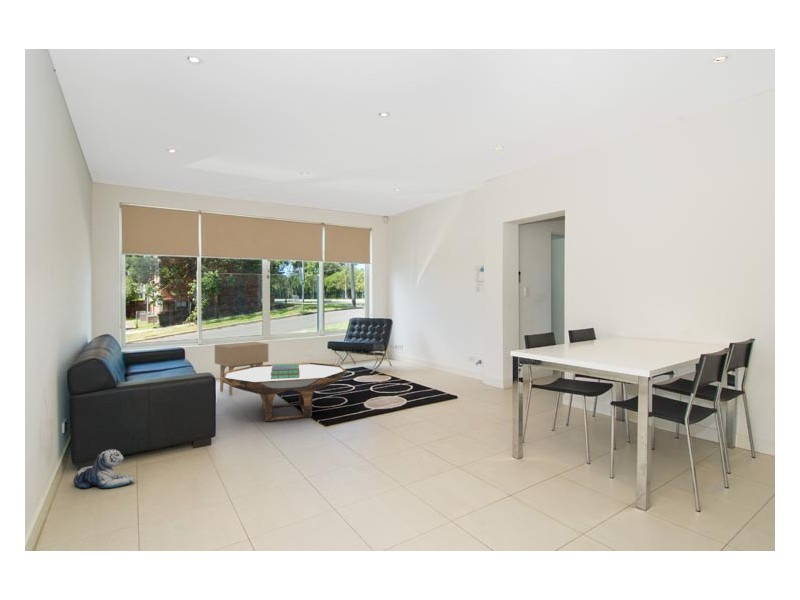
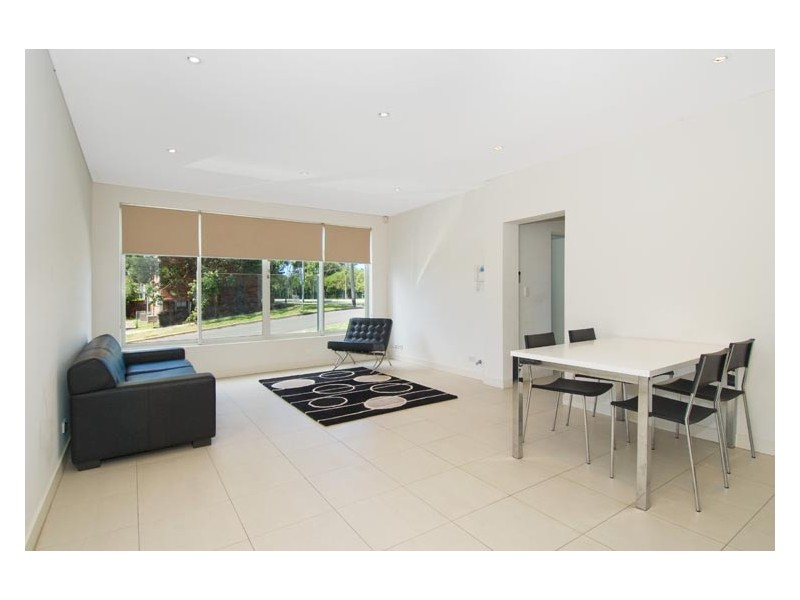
- plush toy [73,448,135,490]
- stack of books [271,362,300,379]
- coffee table [219,362,348,422]
- side table [214,341,269,396]
